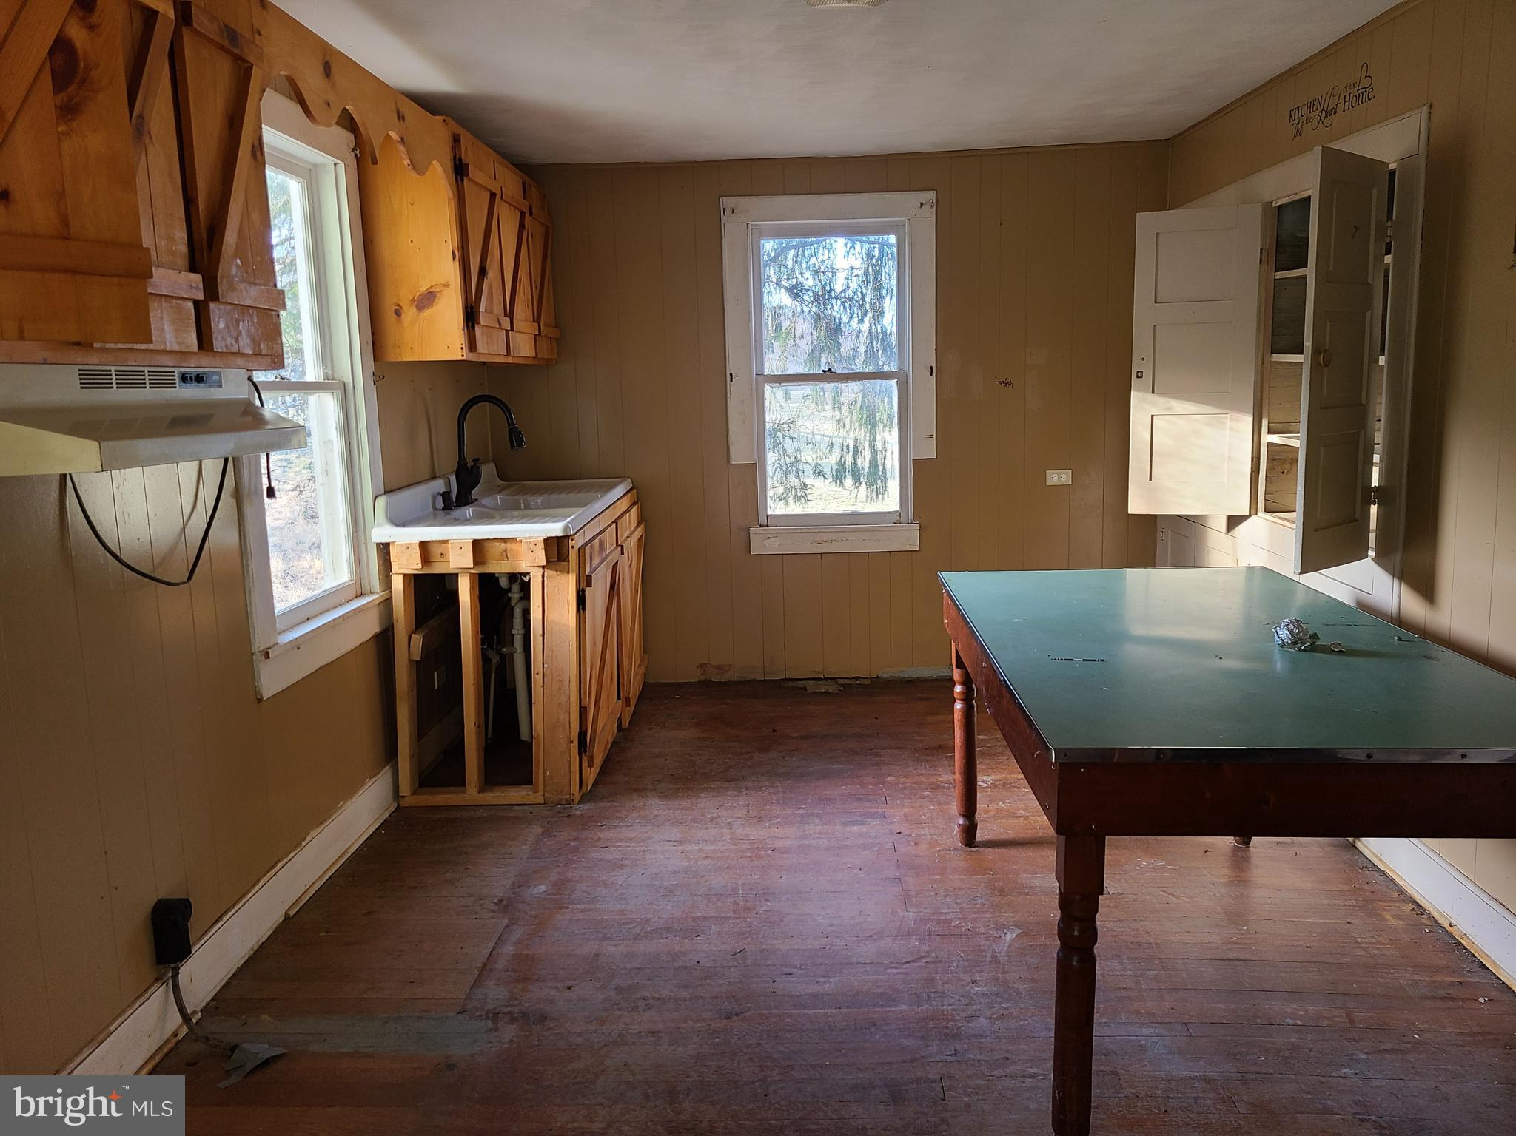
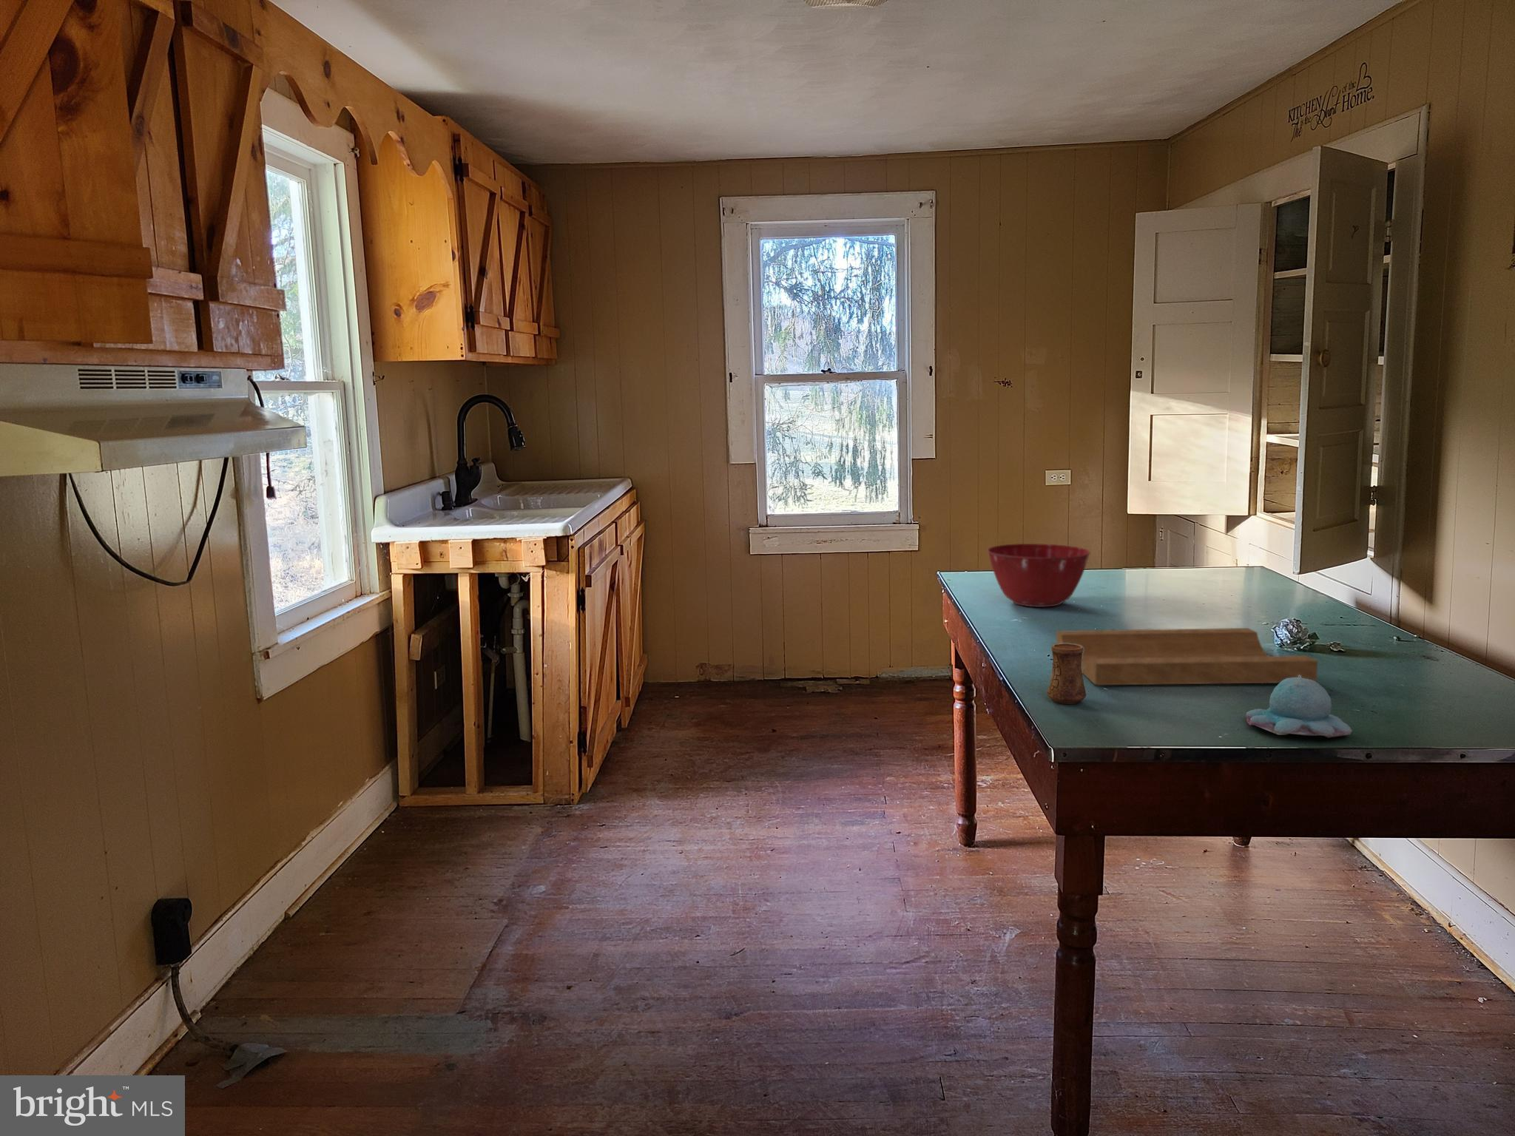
+ cutting board [1056,628,1318,686]
+ mixing bowl [987,543,1092,607]
+ candle [1245,674,1353,739]
+ cup [1046,643,1087,705]
